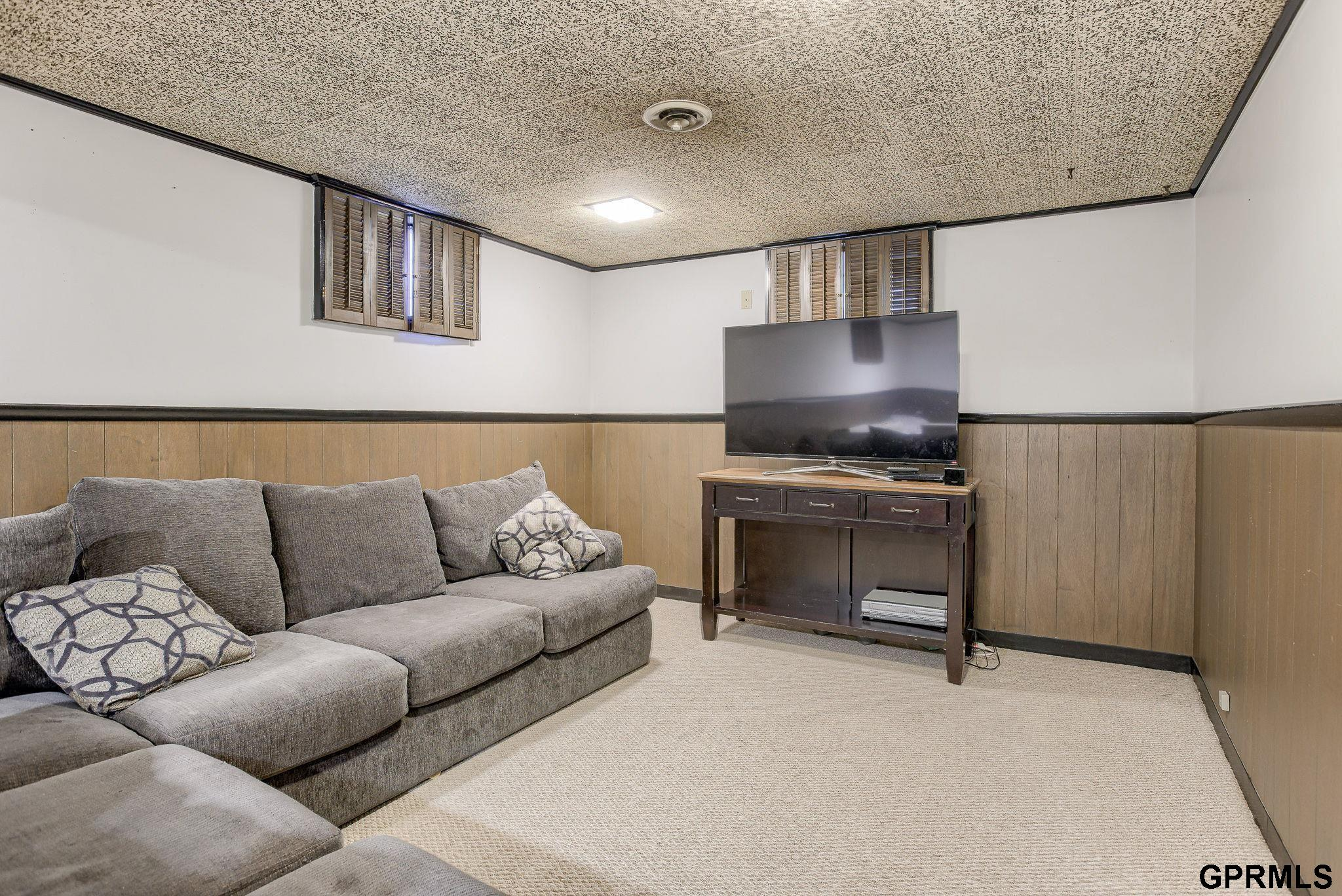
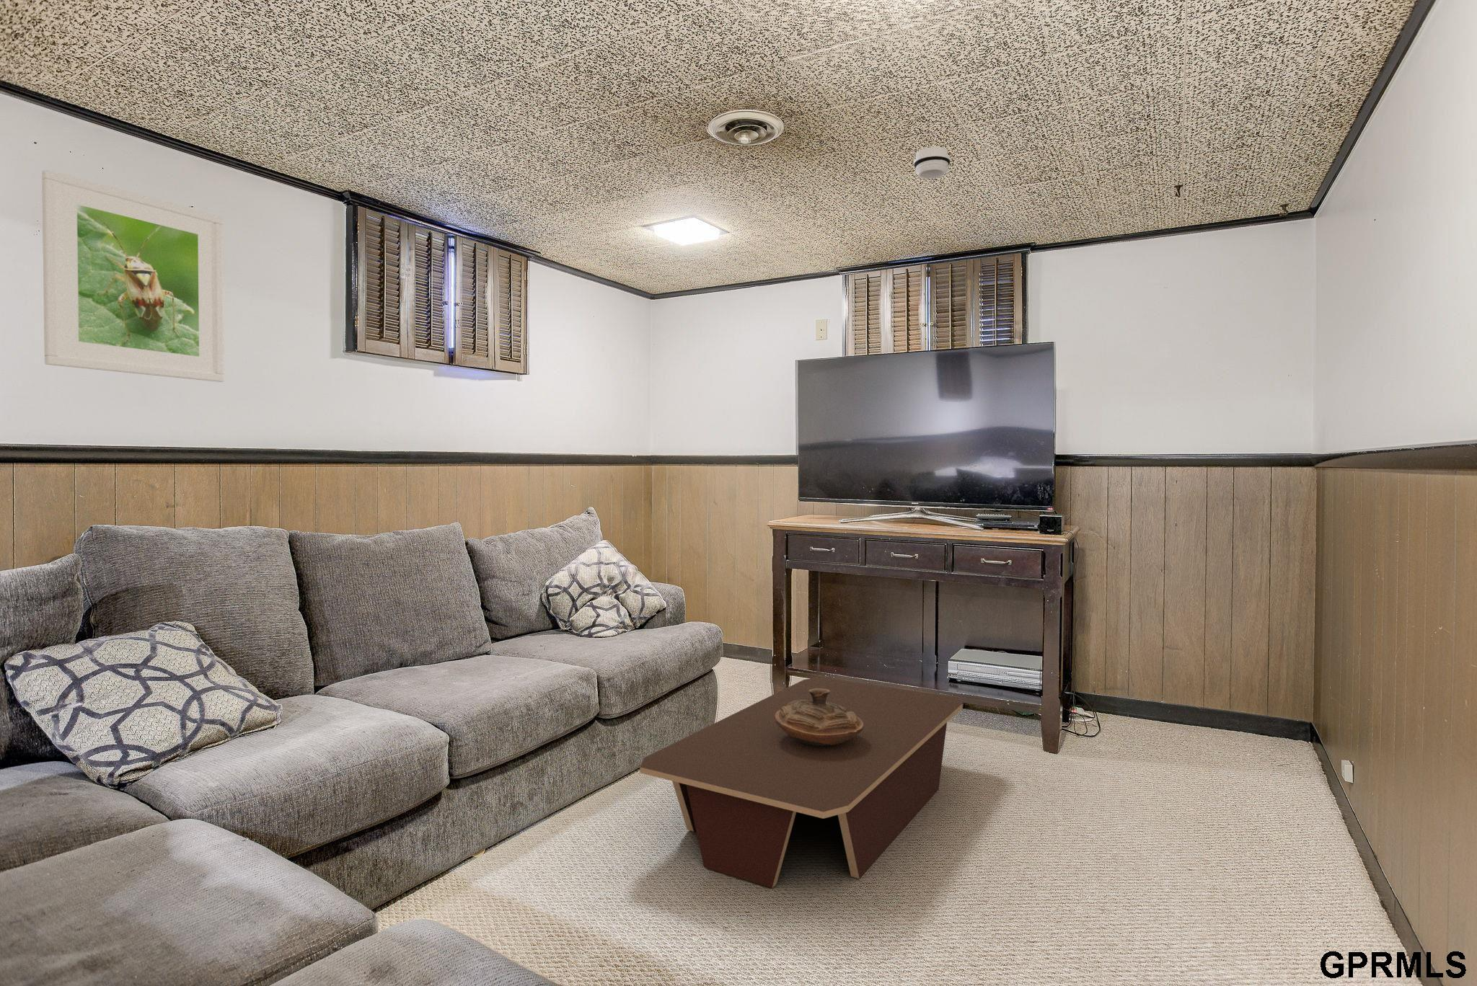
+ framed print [41,169,225,383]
+ decorative bowl [775,688,864,746]
+ smoke detector [913,146,951,179]
+ coffee table [639,677,963,889]
